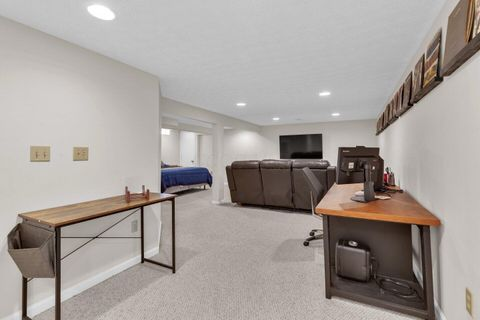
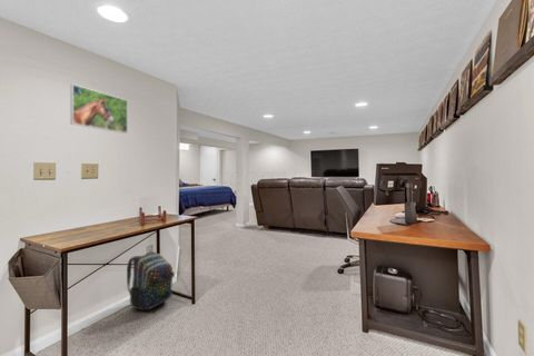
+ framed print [69,83,129,135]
+ backpack [126,250,176,312]
